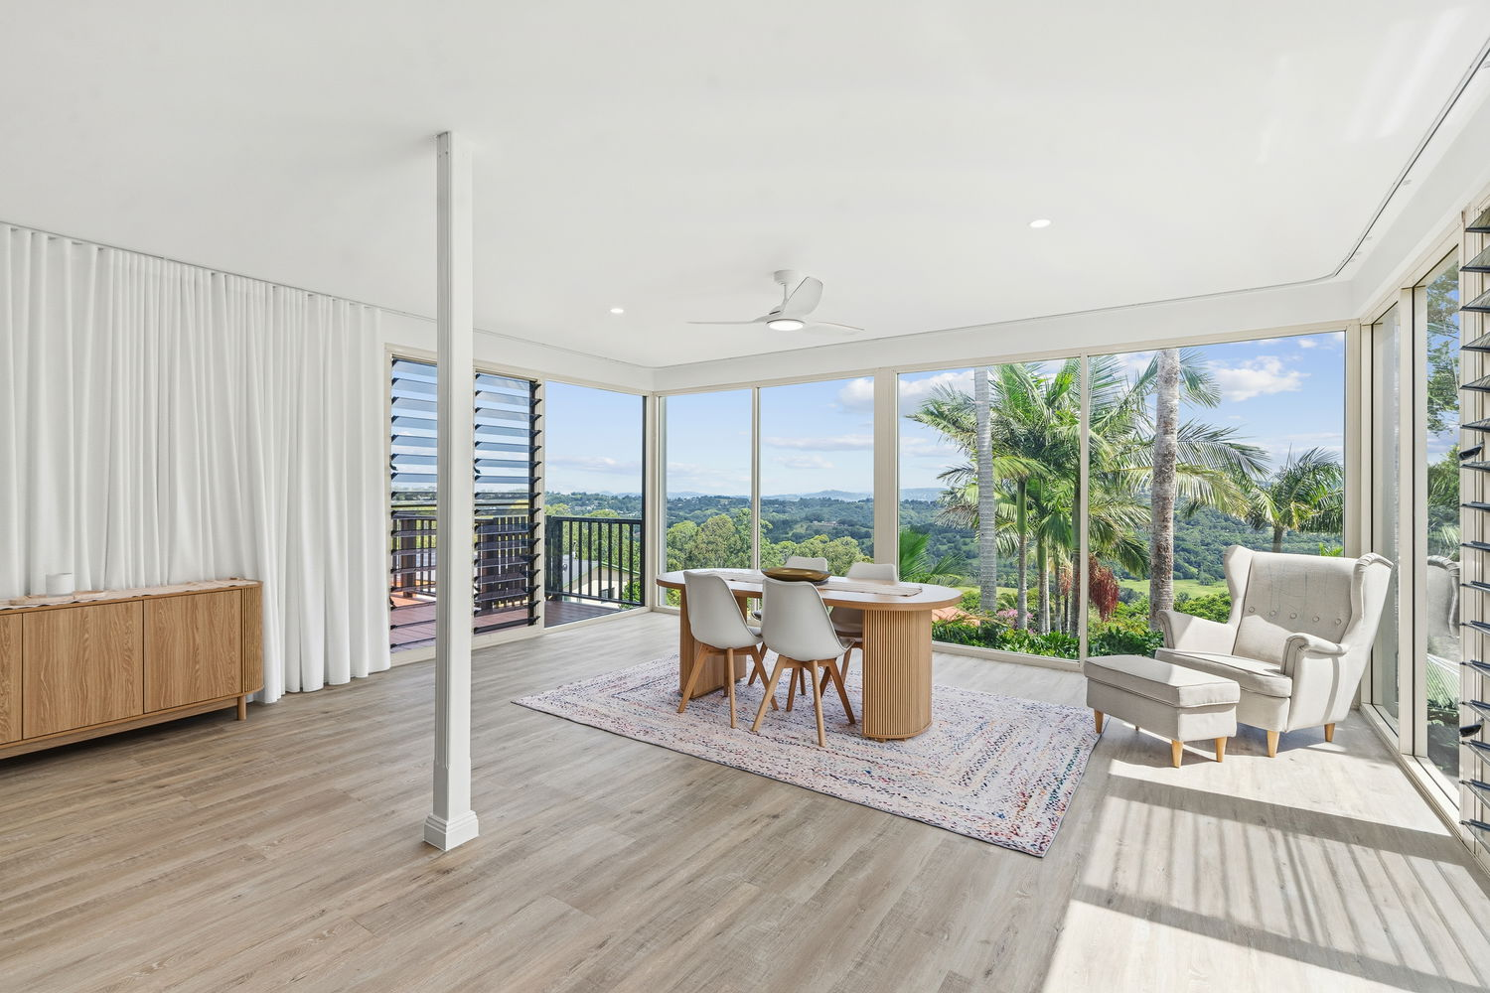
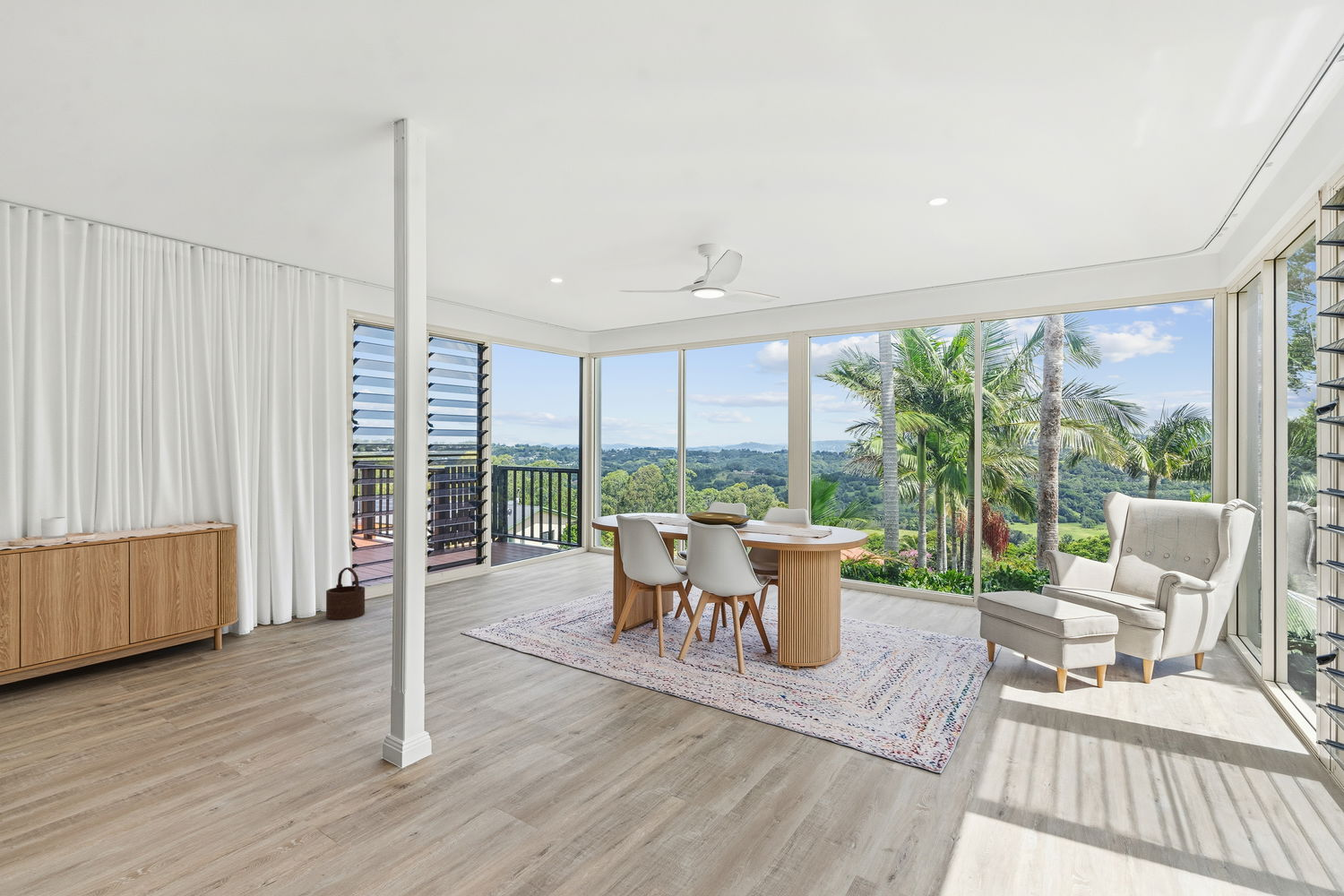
+ wooden bucket [325,566,366,621]
